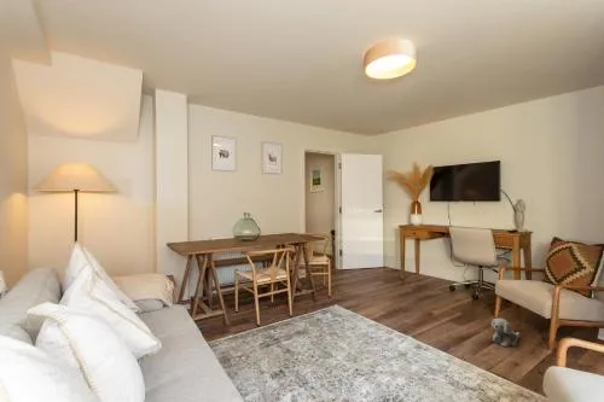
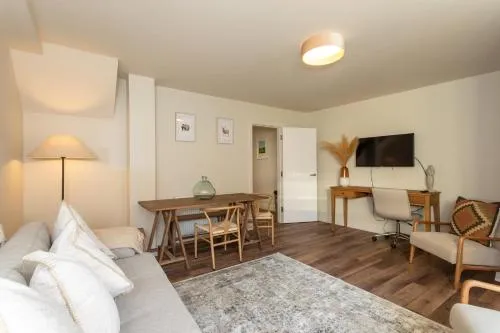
- plush toy [490,317,521,348]
